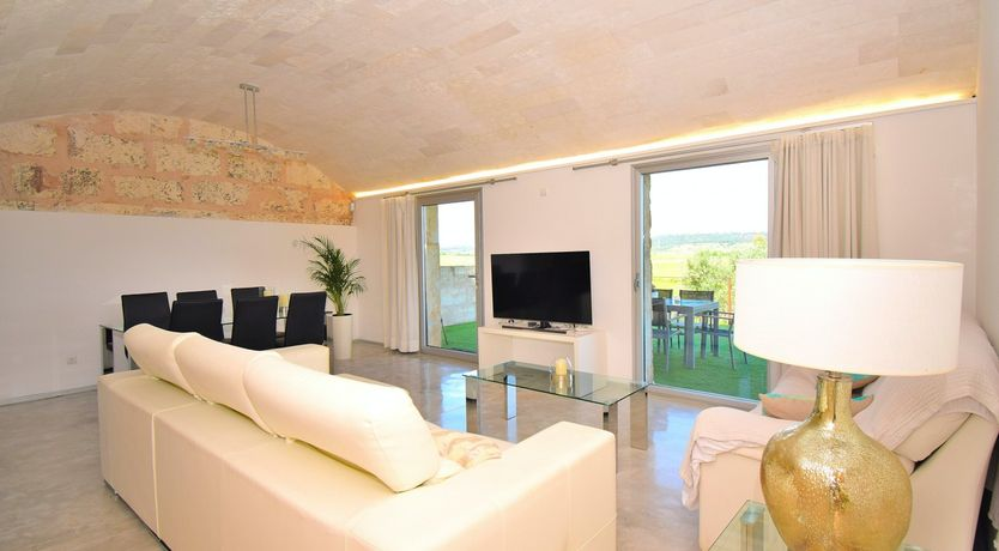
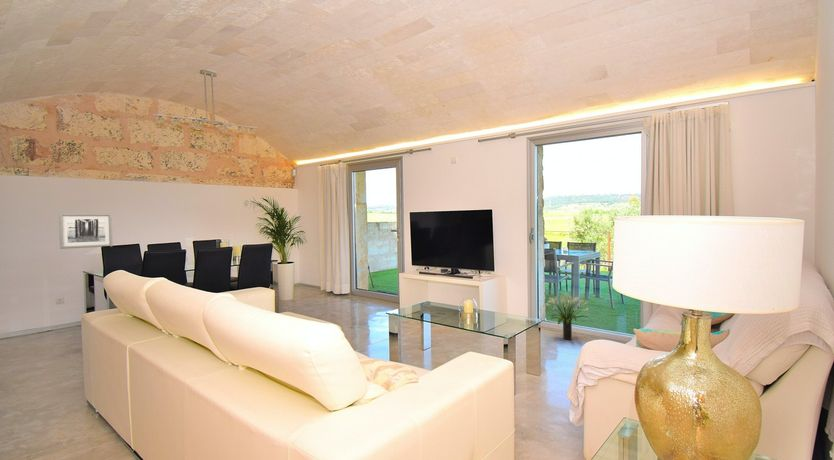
+ wall art [58,213,114,250]
+ potted plant [544,293,590,341]
